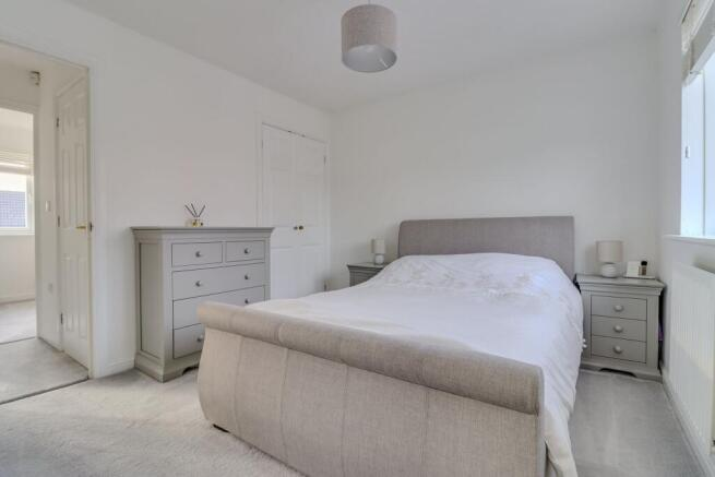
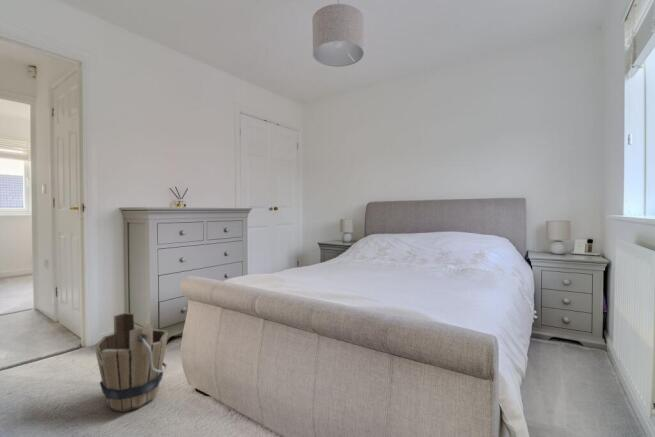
+ wooden bucket [93,312,169,413]
